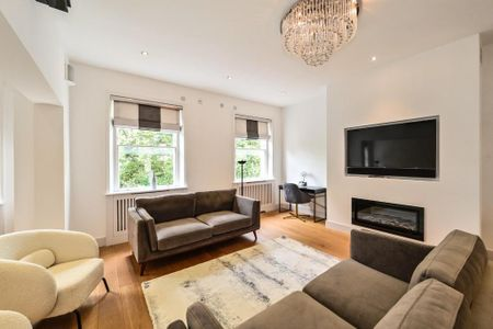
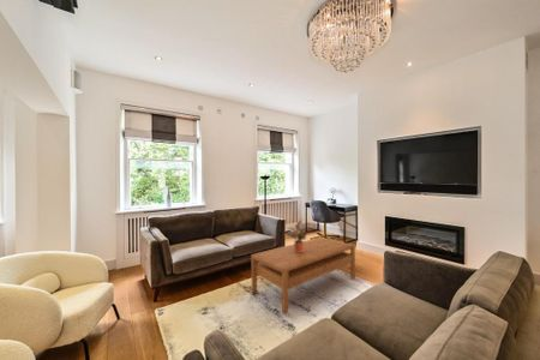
+ potted plant [284,220,308,252]
+ coffee table [250,236,356,316]
